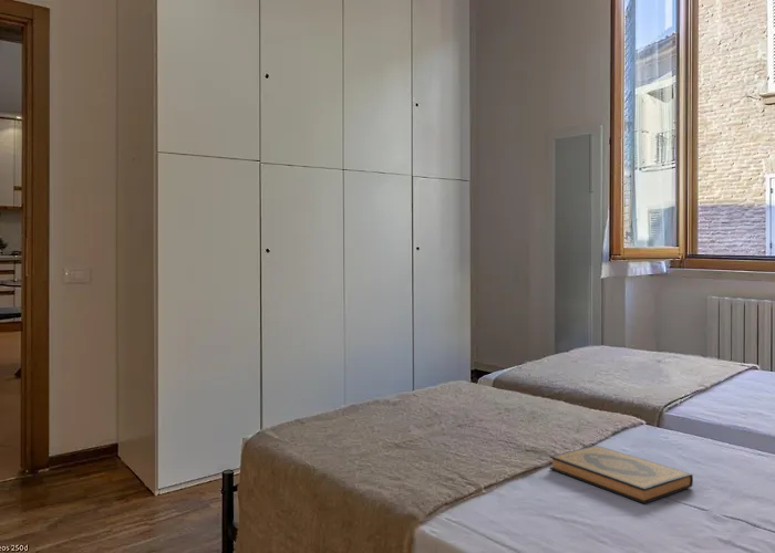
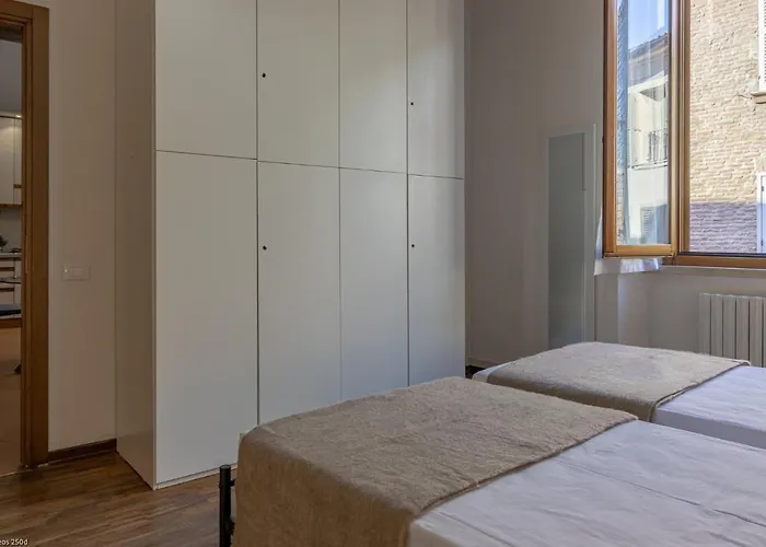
- hardback book [549,445,694,504]
